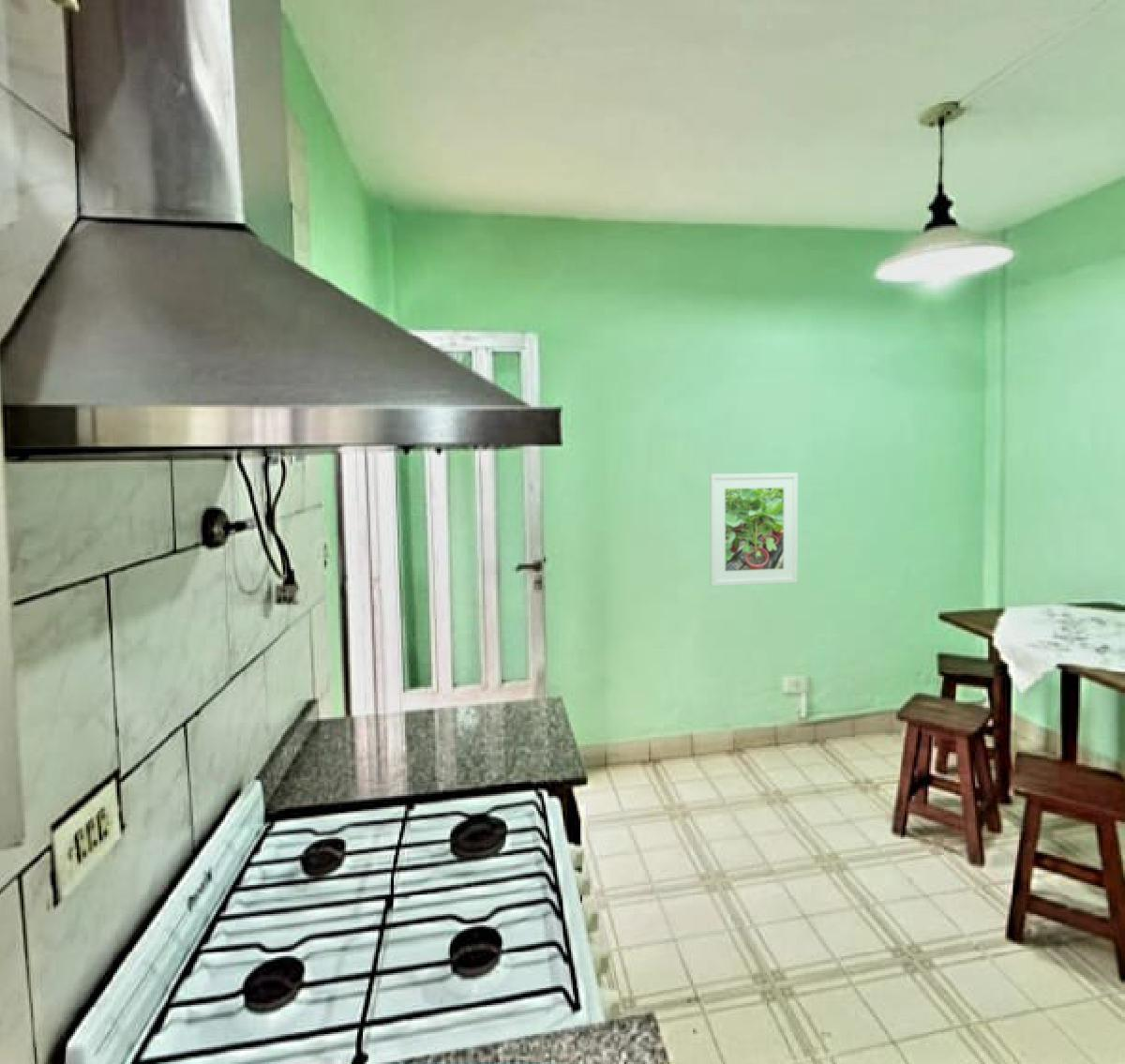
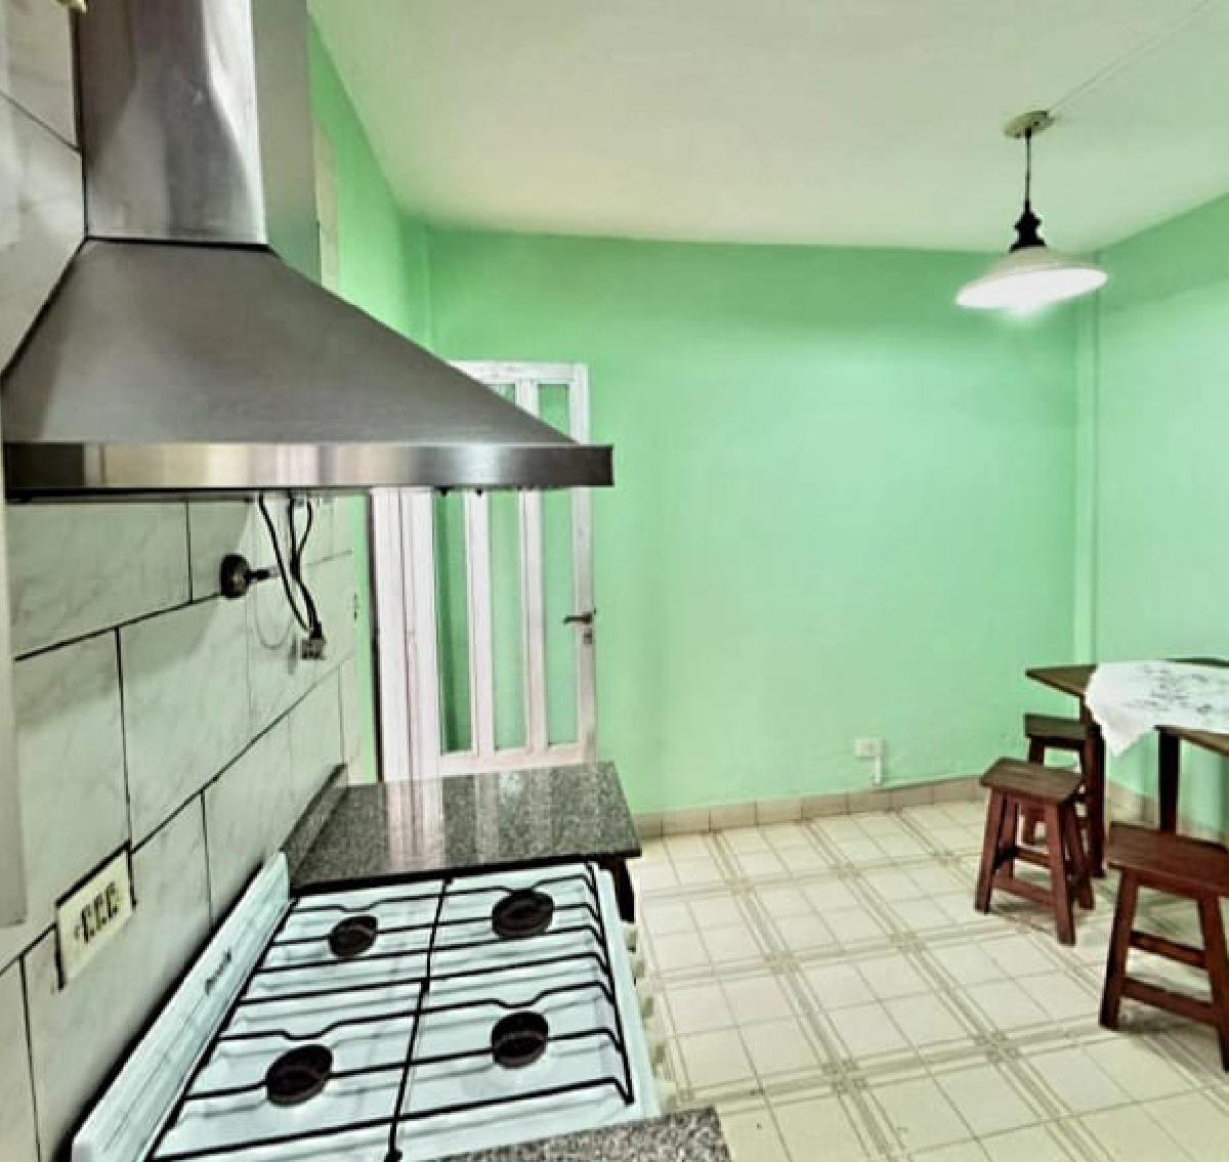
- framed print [709,472,799,587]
